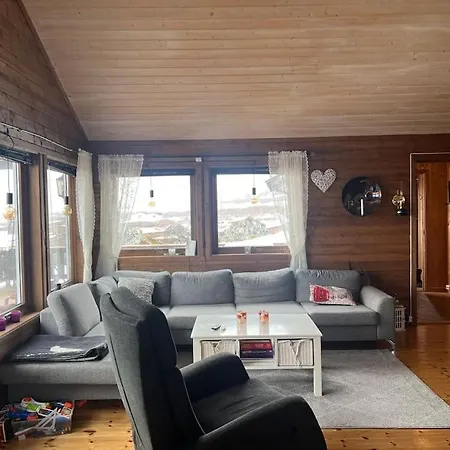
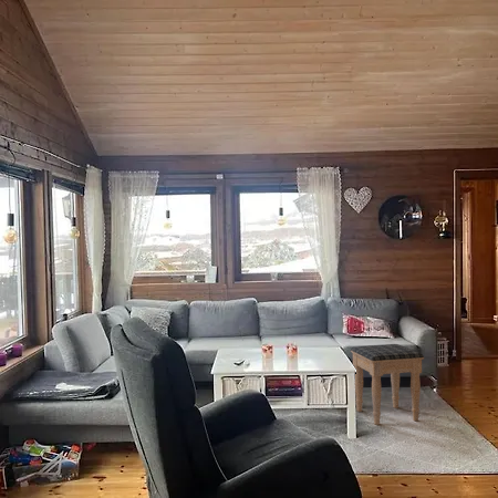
+ footstool [350,343,425,426]
